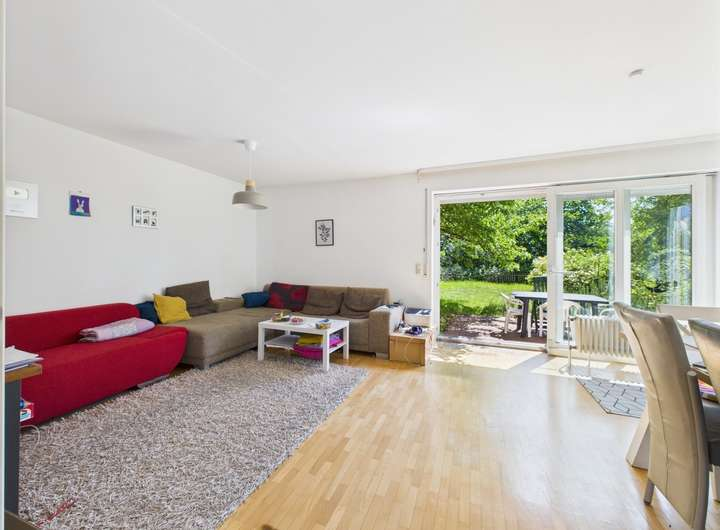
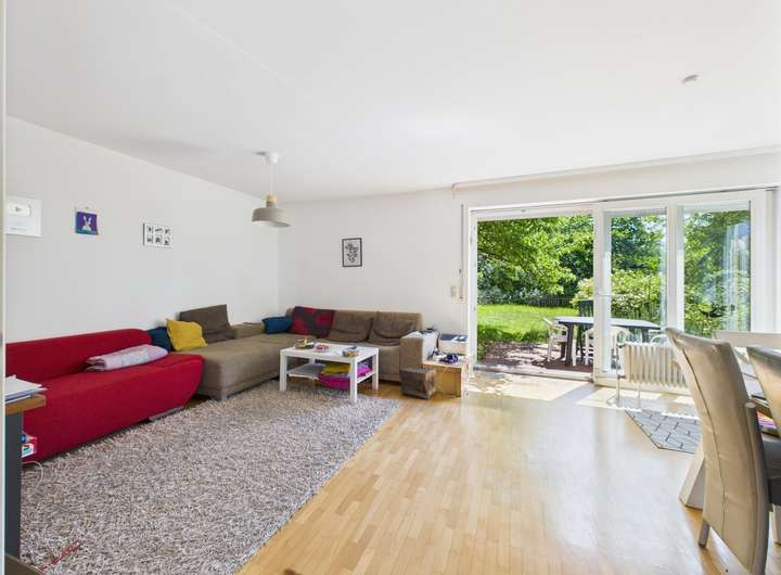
+ pouch [398,366,437,400]
